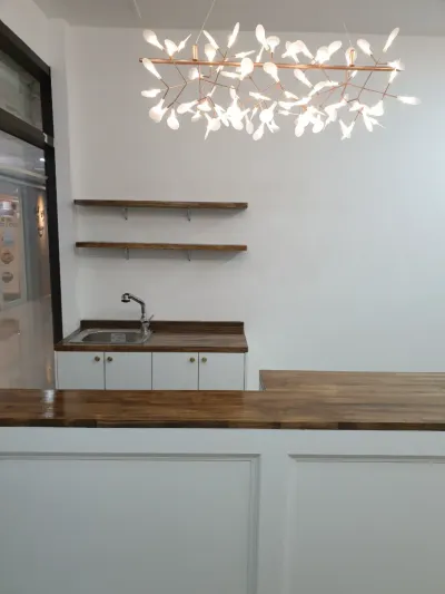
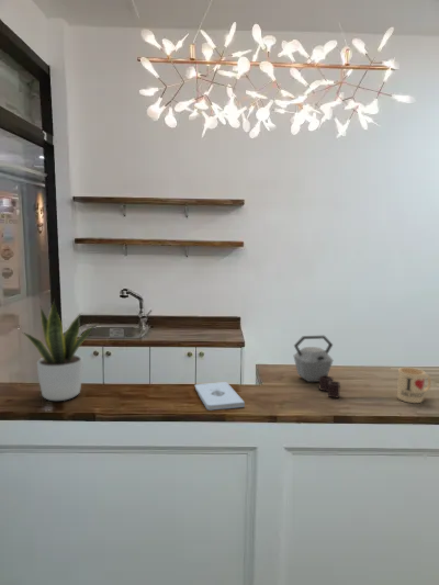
+ kettle [293,335,341,398]
+ notepad [194,381,246,410]
+ mug [396,367,432,404]
+ potted plant [20,299,100,402]
